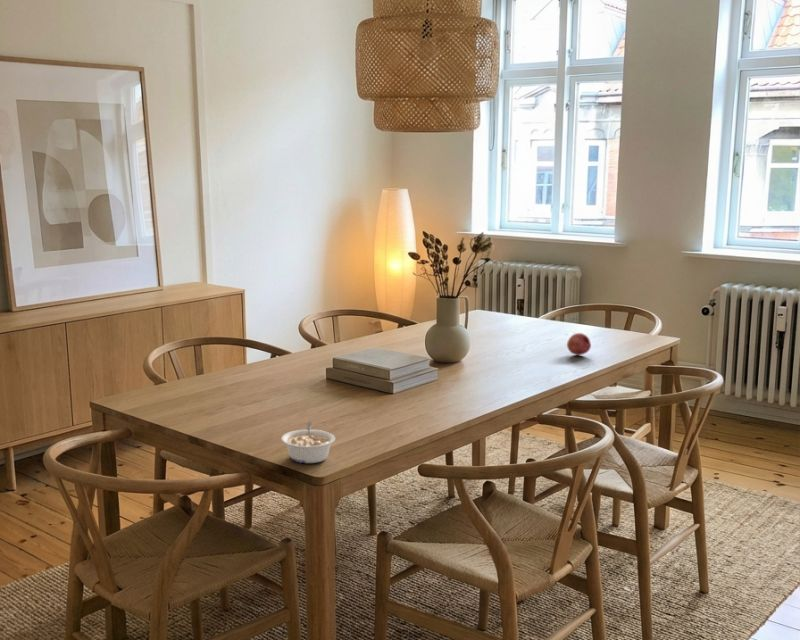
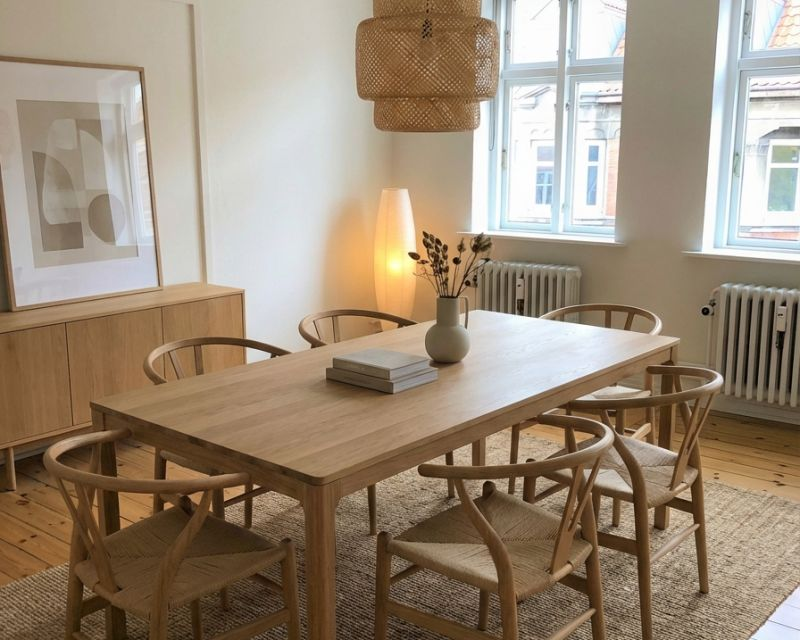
- legume [280,421,336,464]
- fruit [566,332,592,356]
